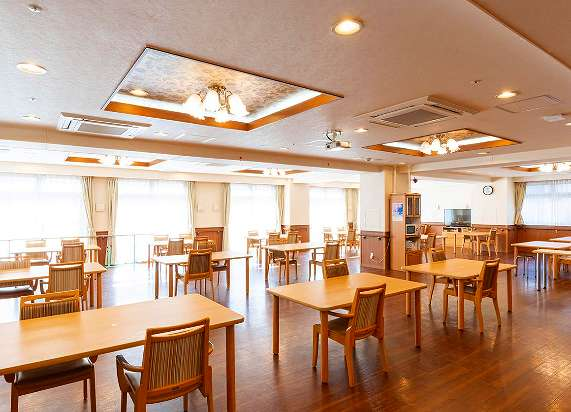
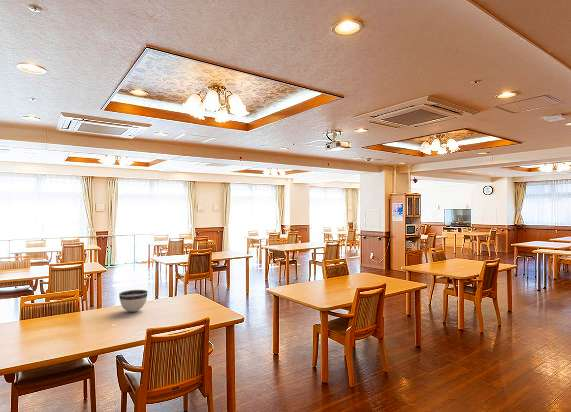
+ bowl [118,289,149,313]
